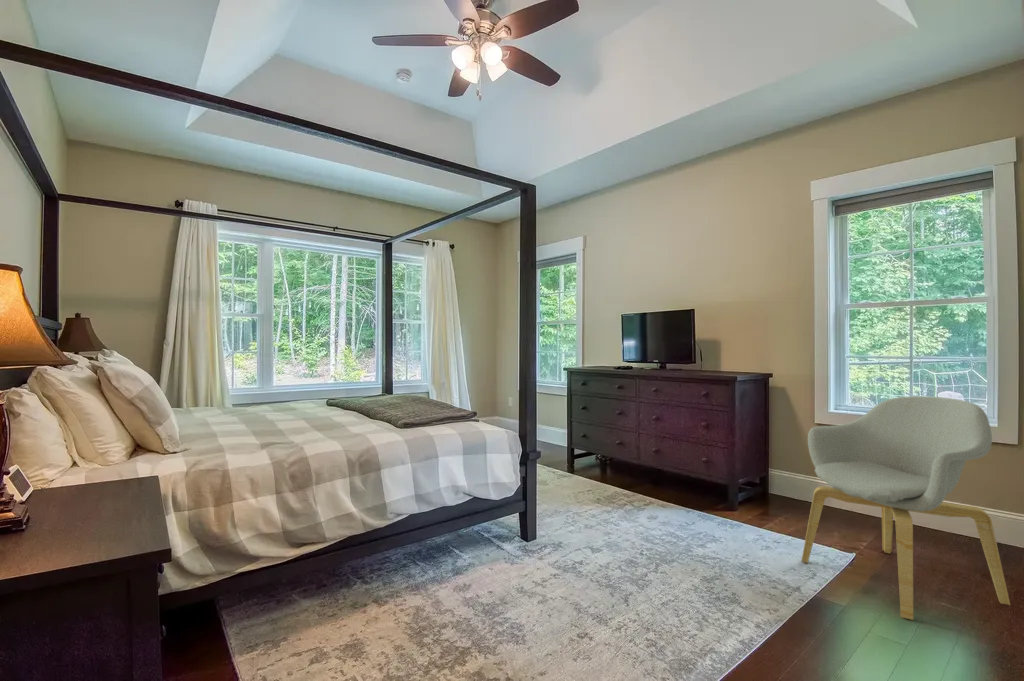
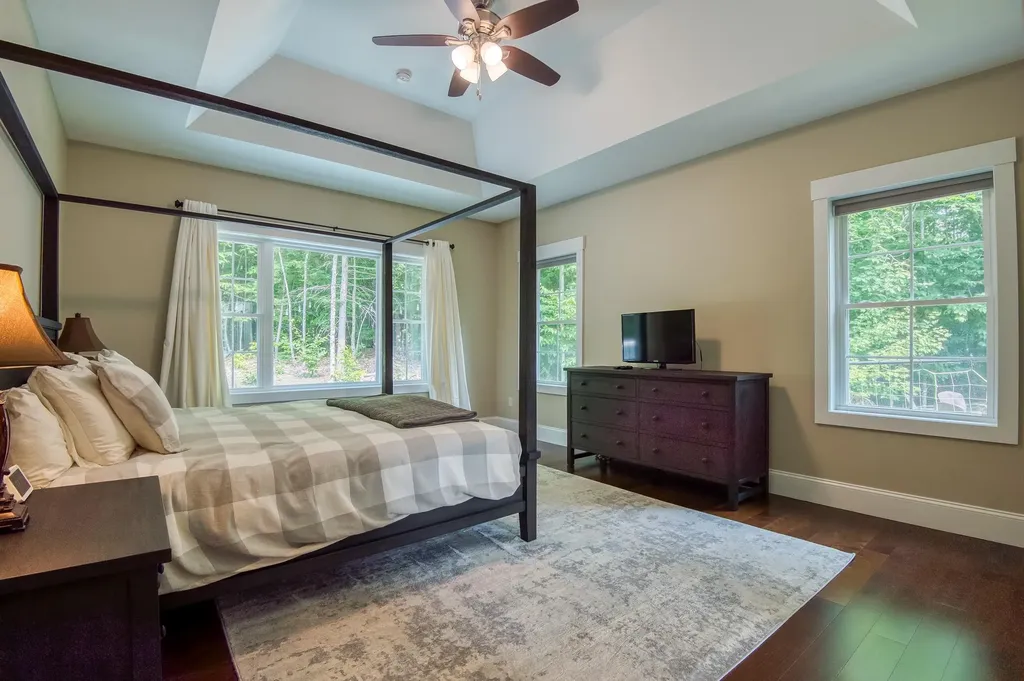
- armchair [800,395,1011,621]
